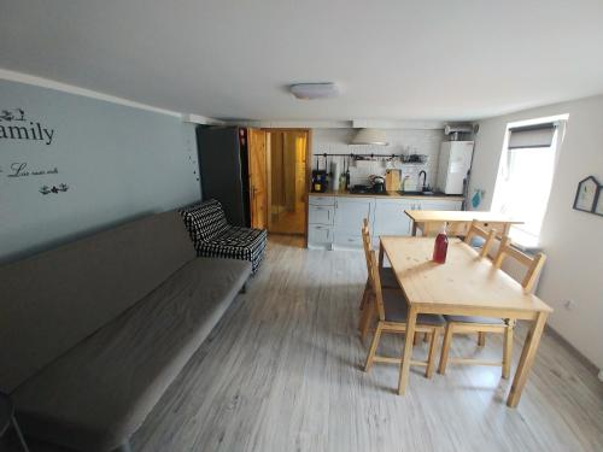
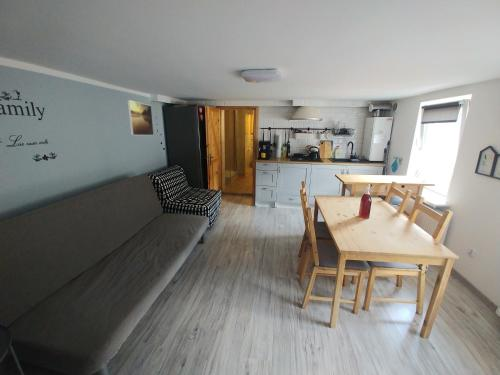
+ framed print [126,99,155,136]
